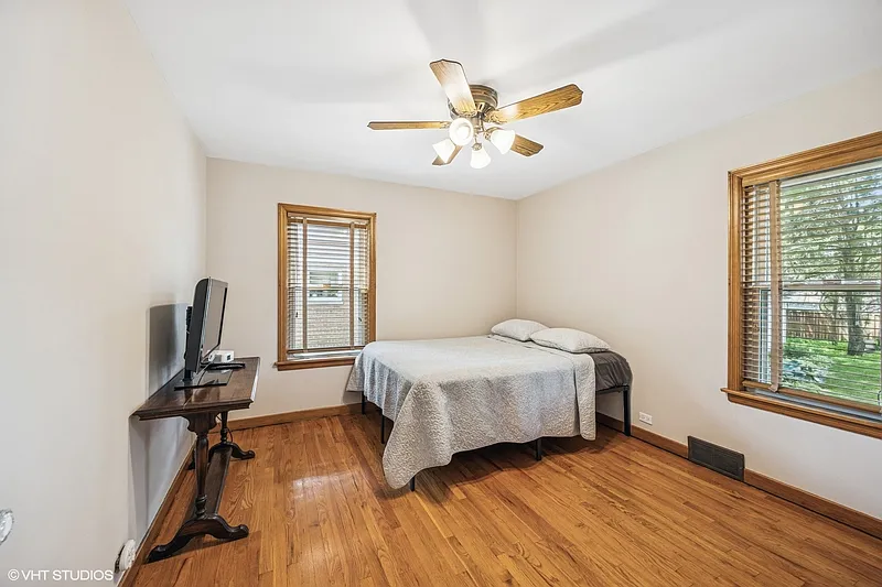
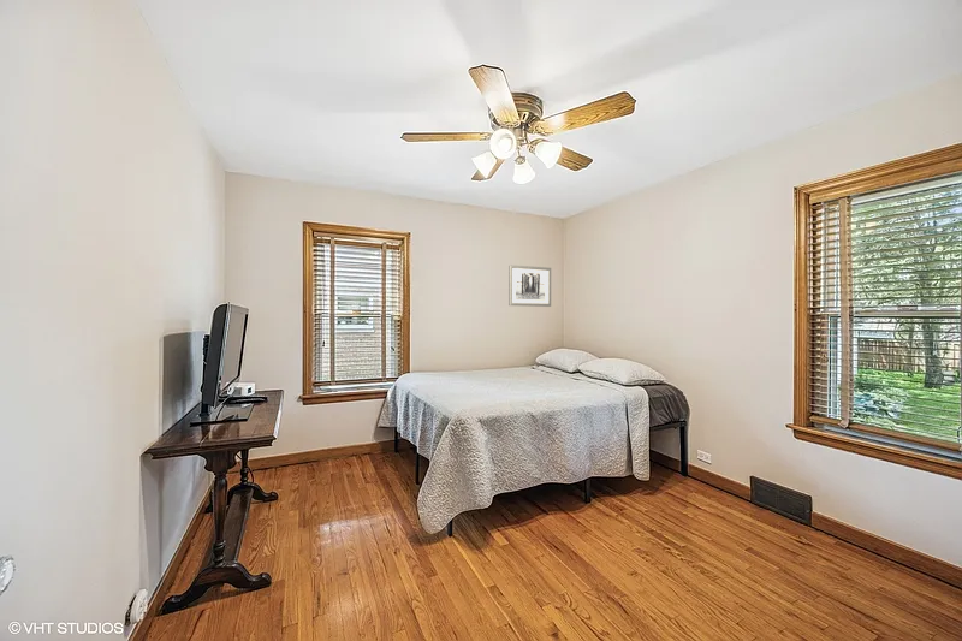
+ wall art [507,263,552,308]
